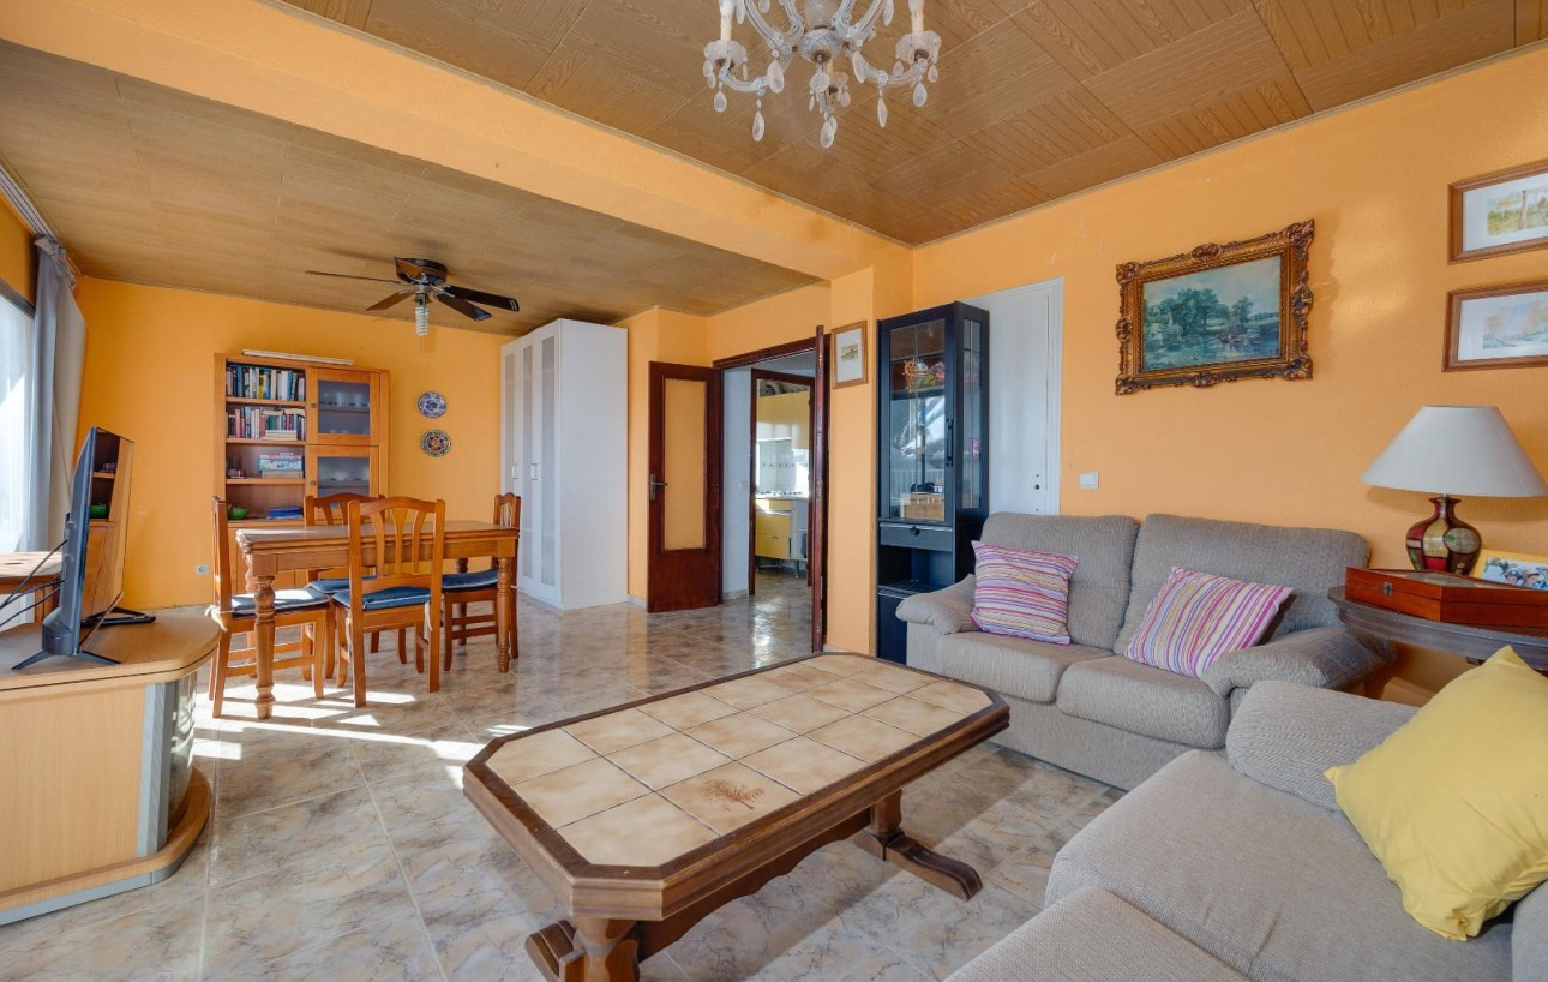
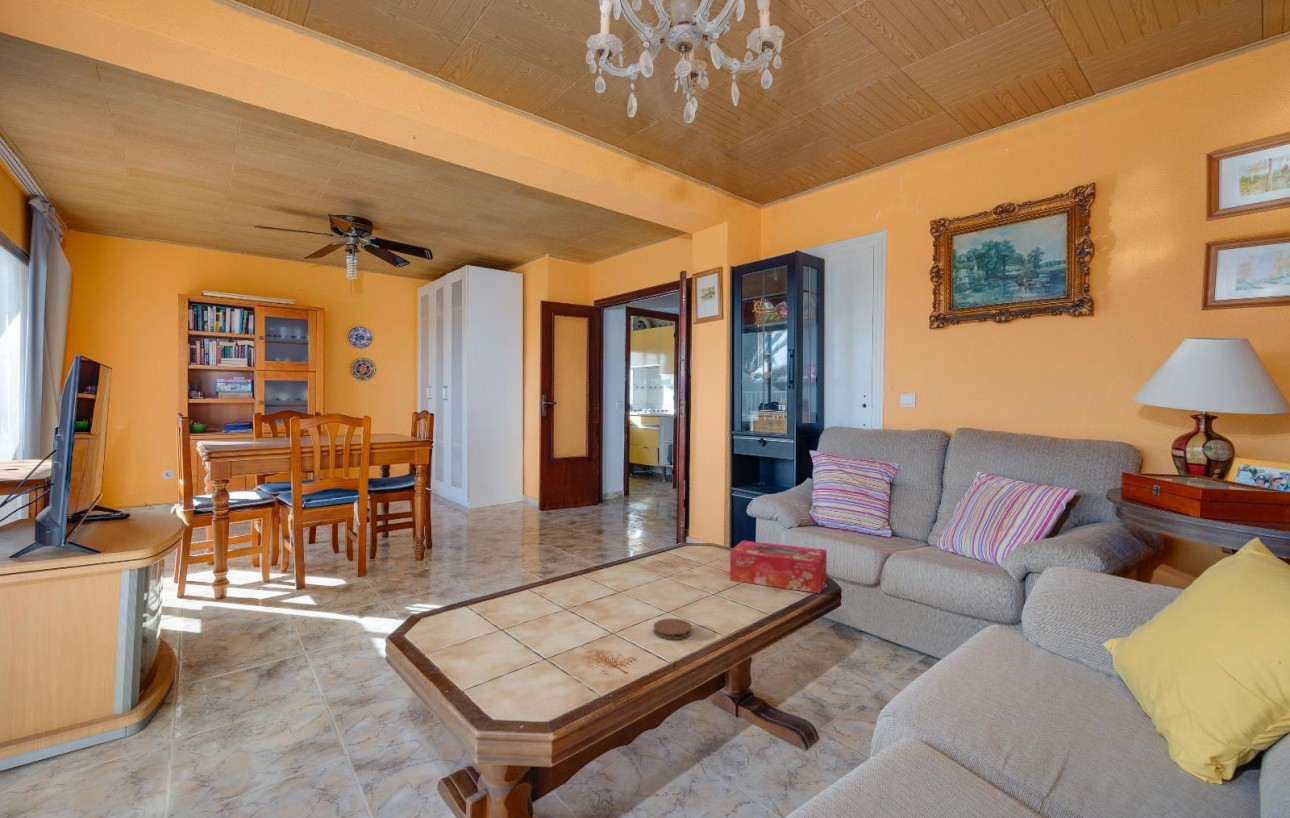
+ tissue box [729,540,828,594]
+ coaster [652,617,693,641]
